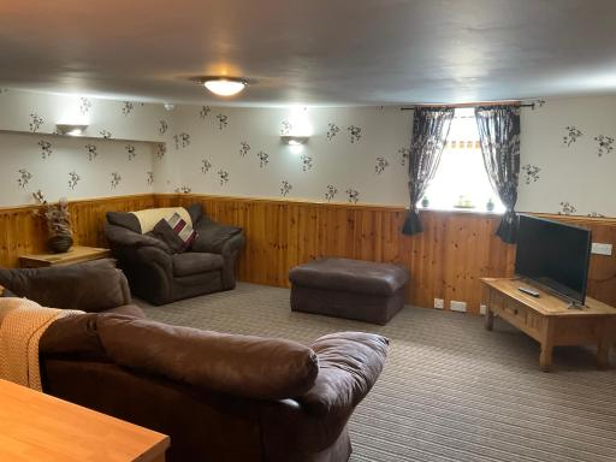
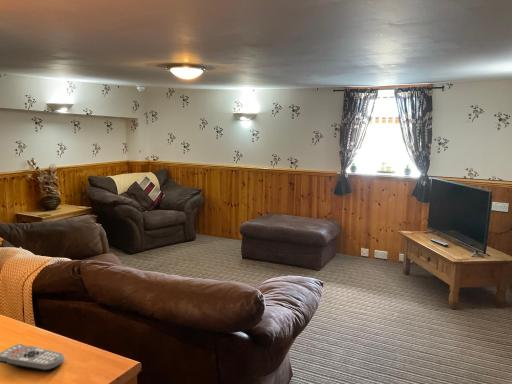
+ remote control [0,343,66,372]
